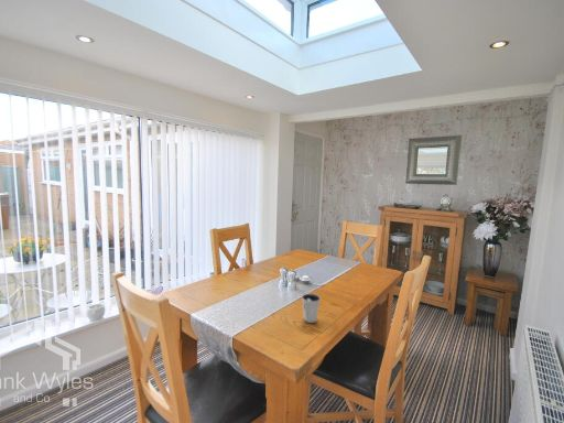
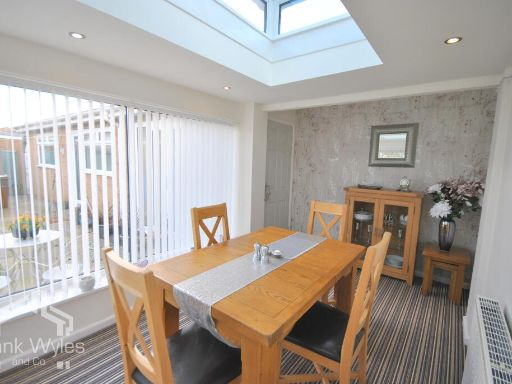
- dixie cup [301,293,322,324]
